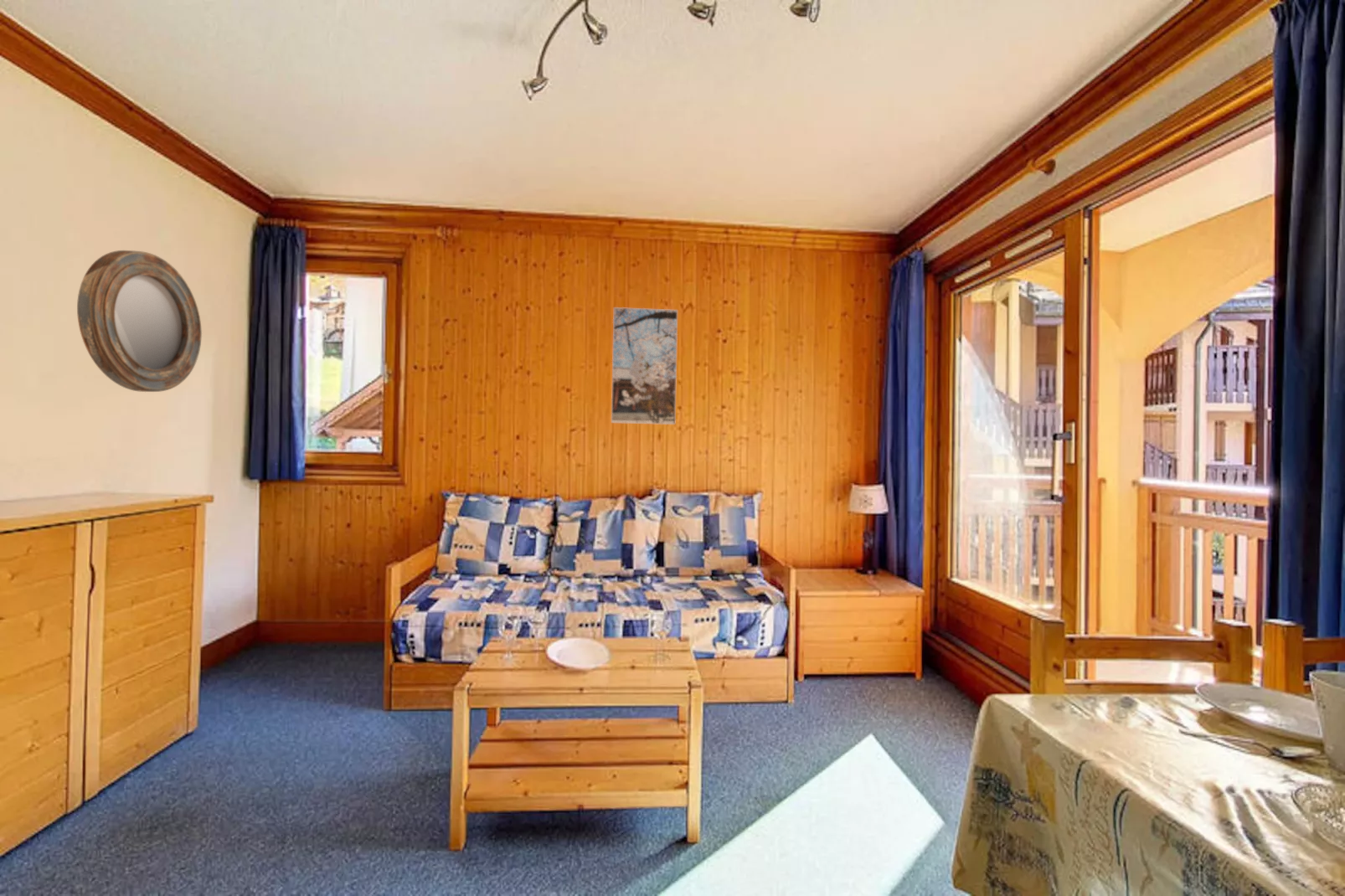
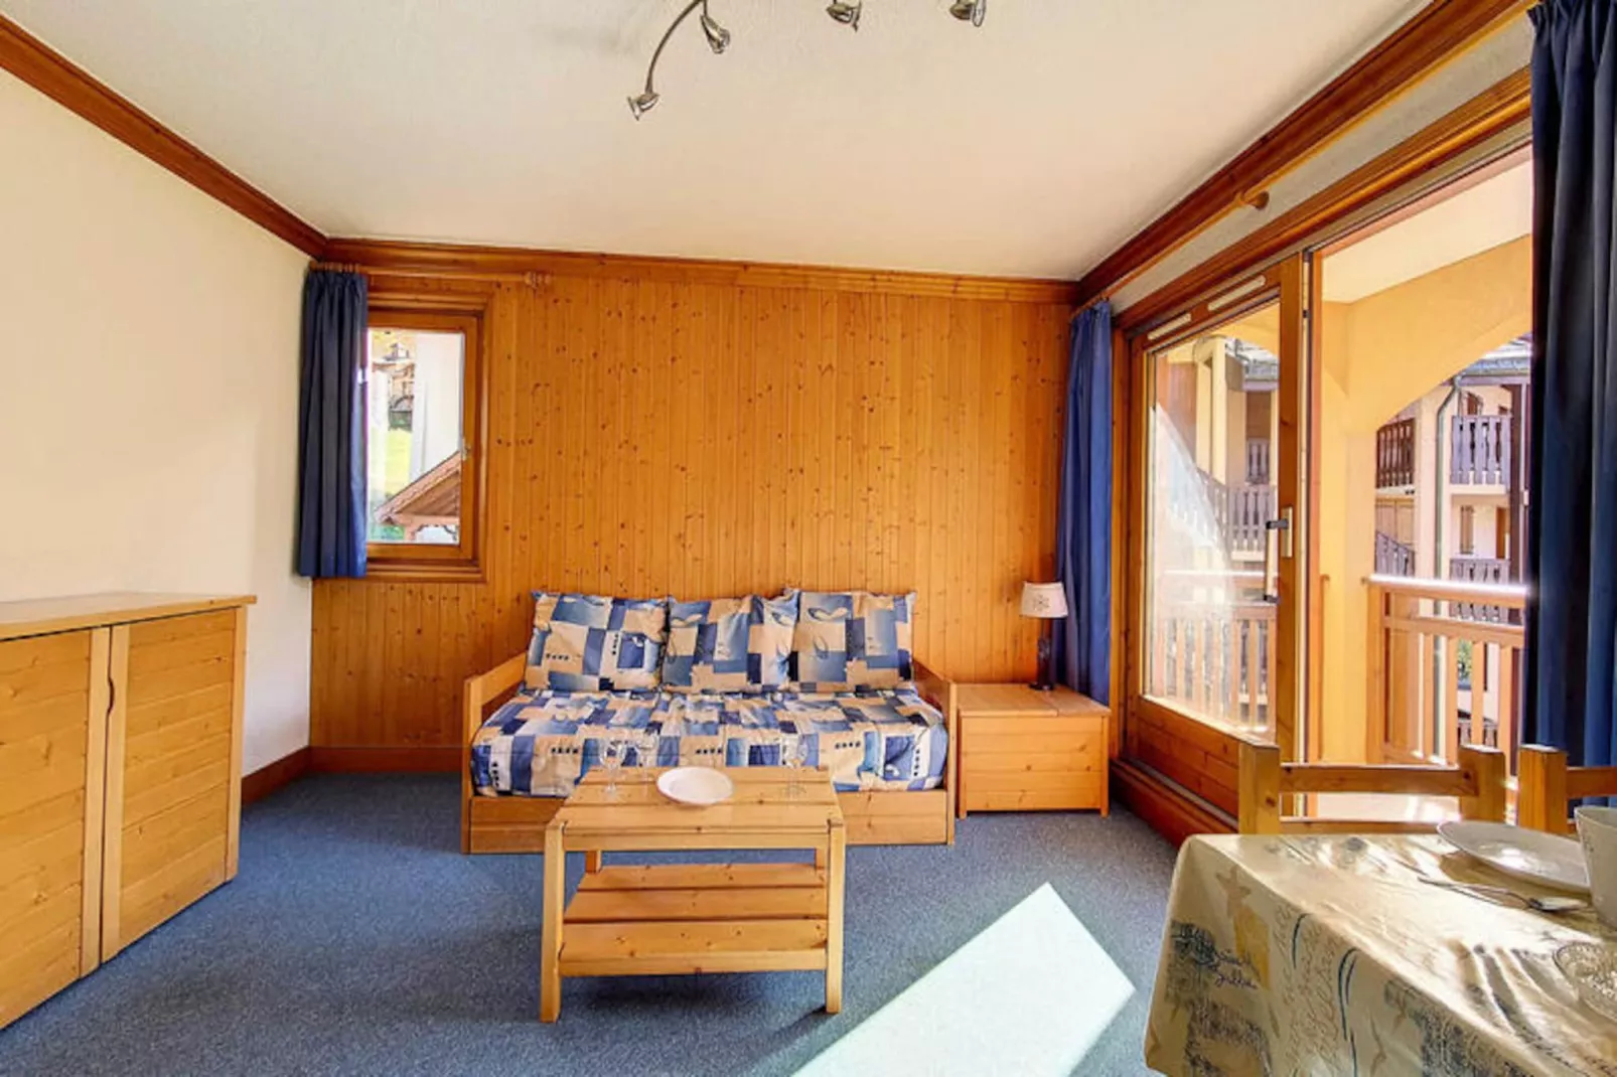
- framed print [611,306,678,425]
- home mirror [76,250,203,393]
